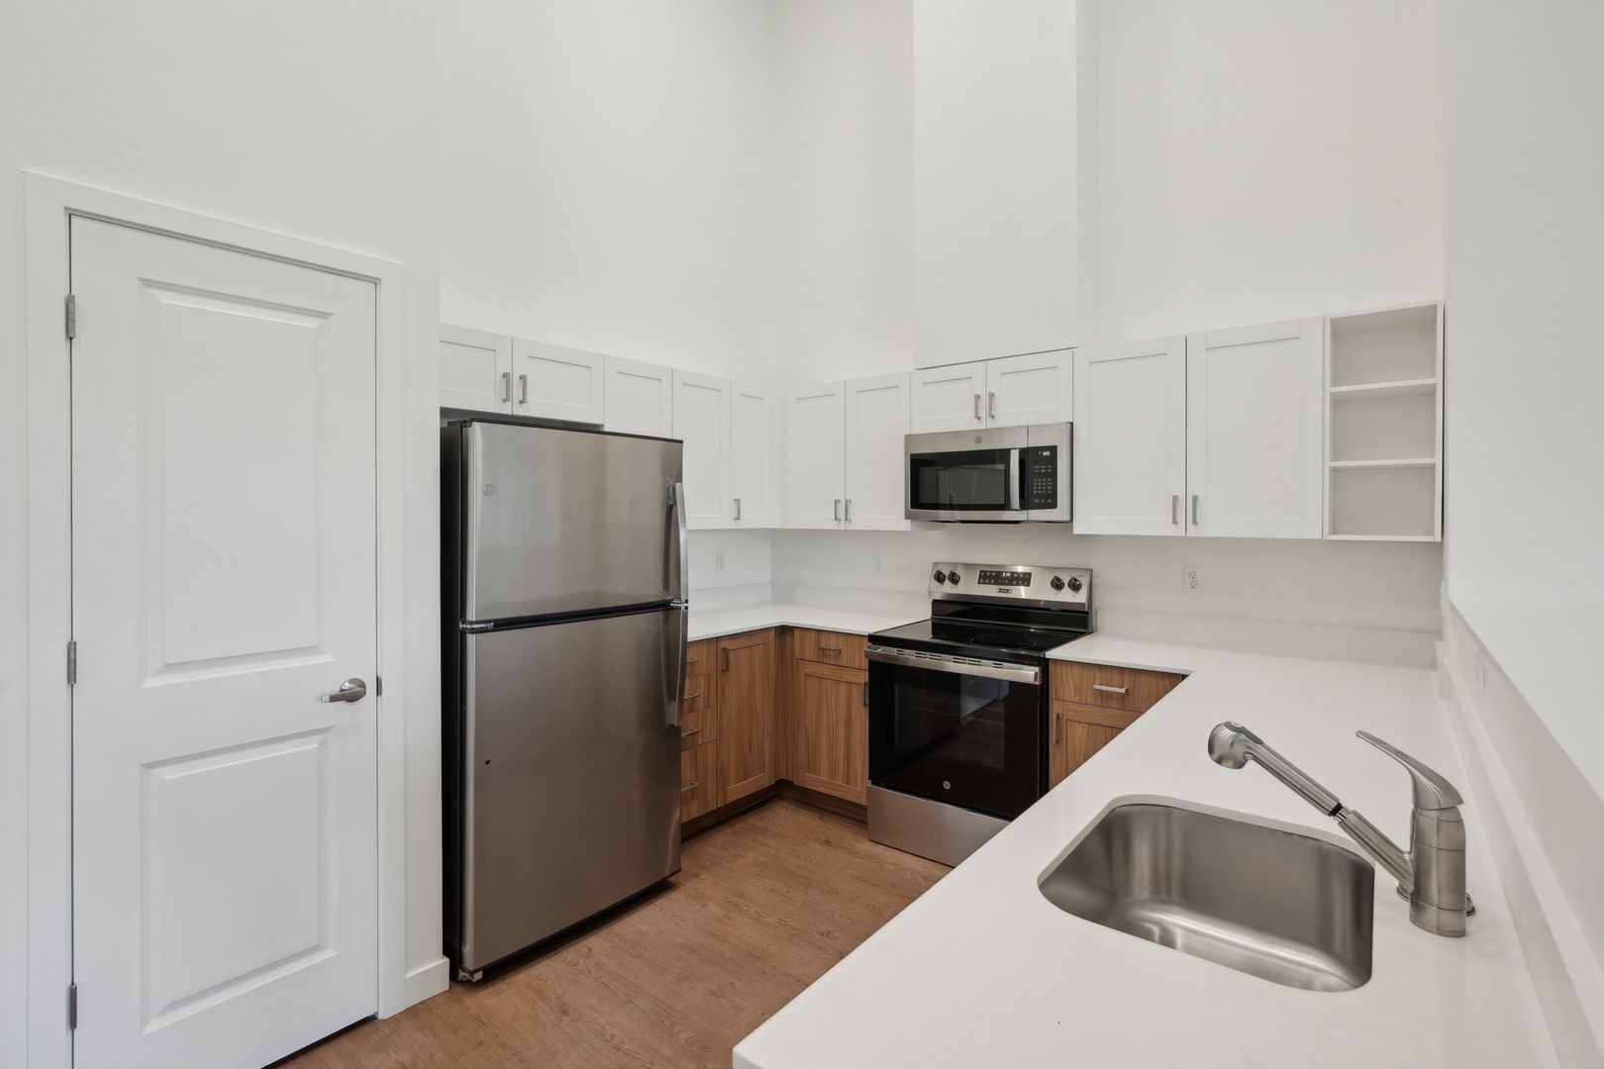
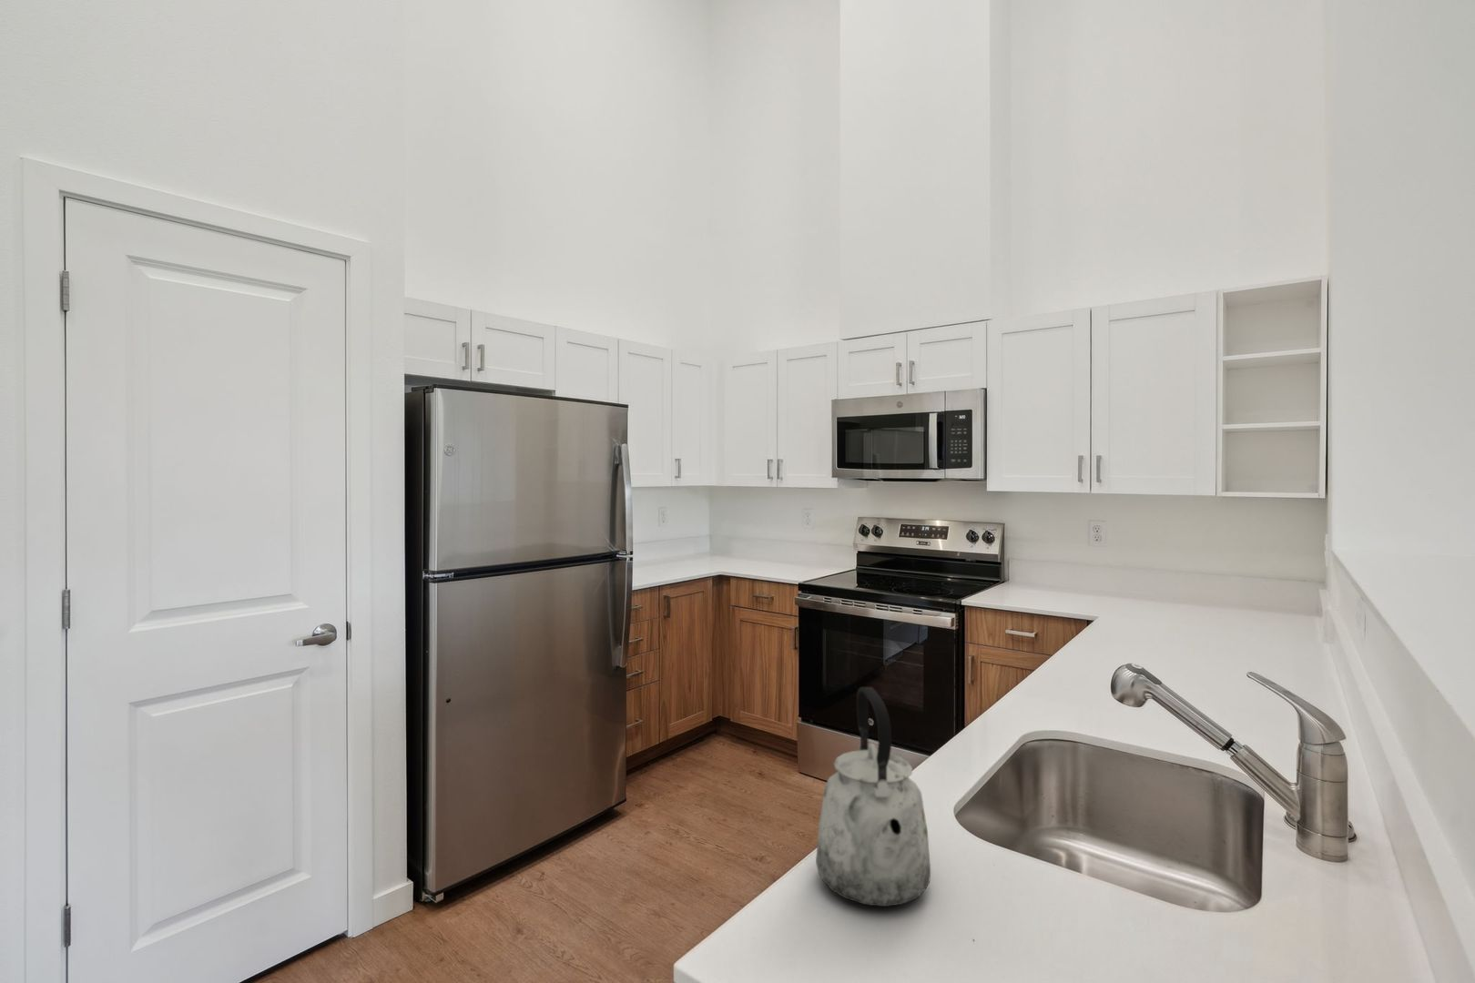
+ kettle [815,687,932,907]
